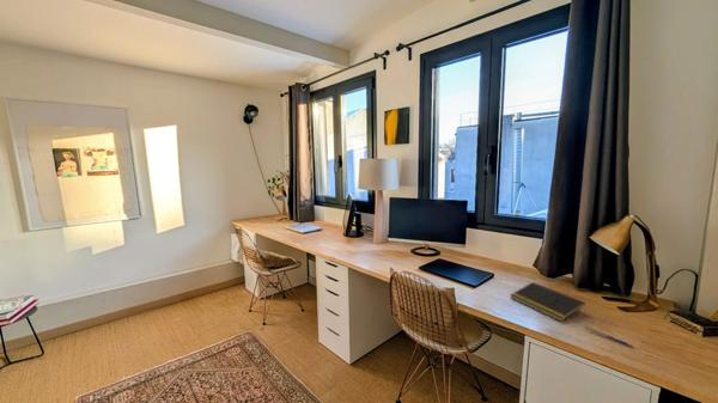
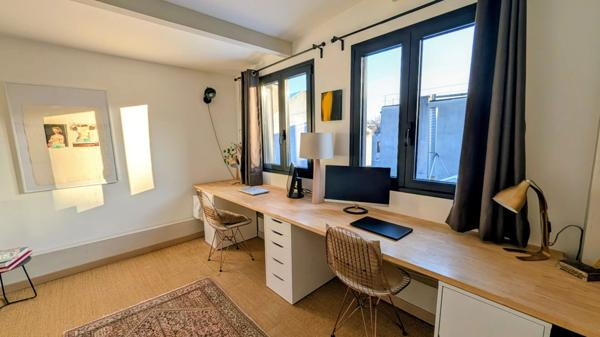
- pen [584,325,634,349]
- notepad [509,281,586,323]
